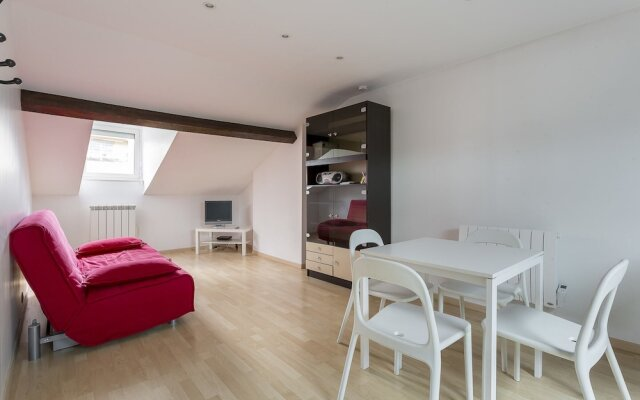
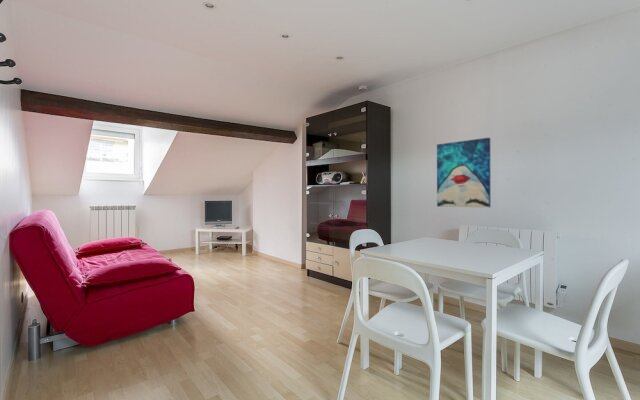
+ wall art [436,137,492,208]
